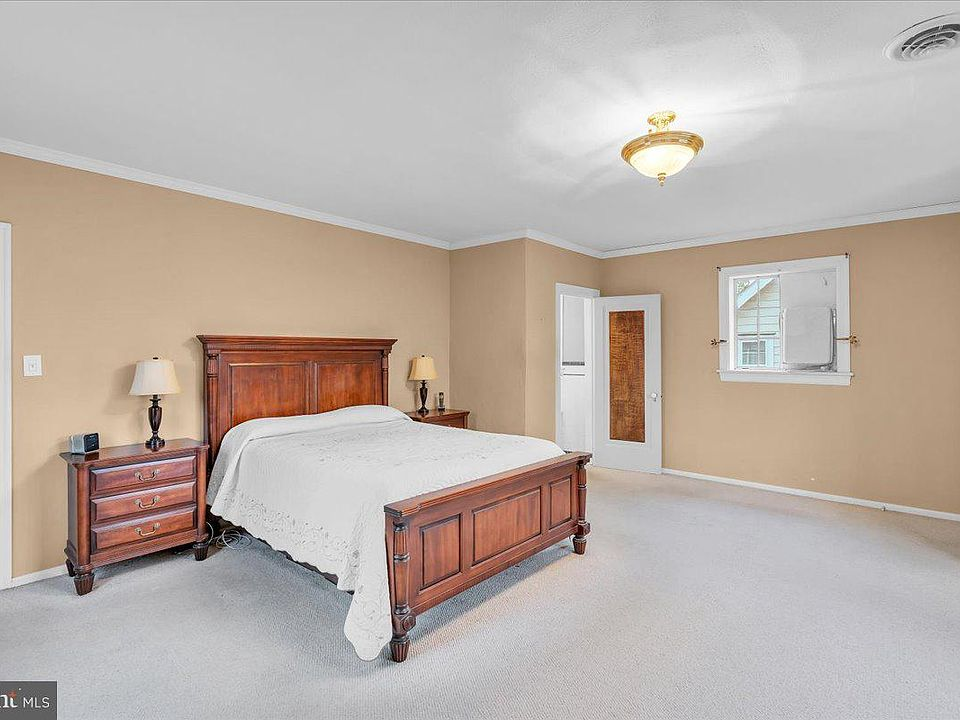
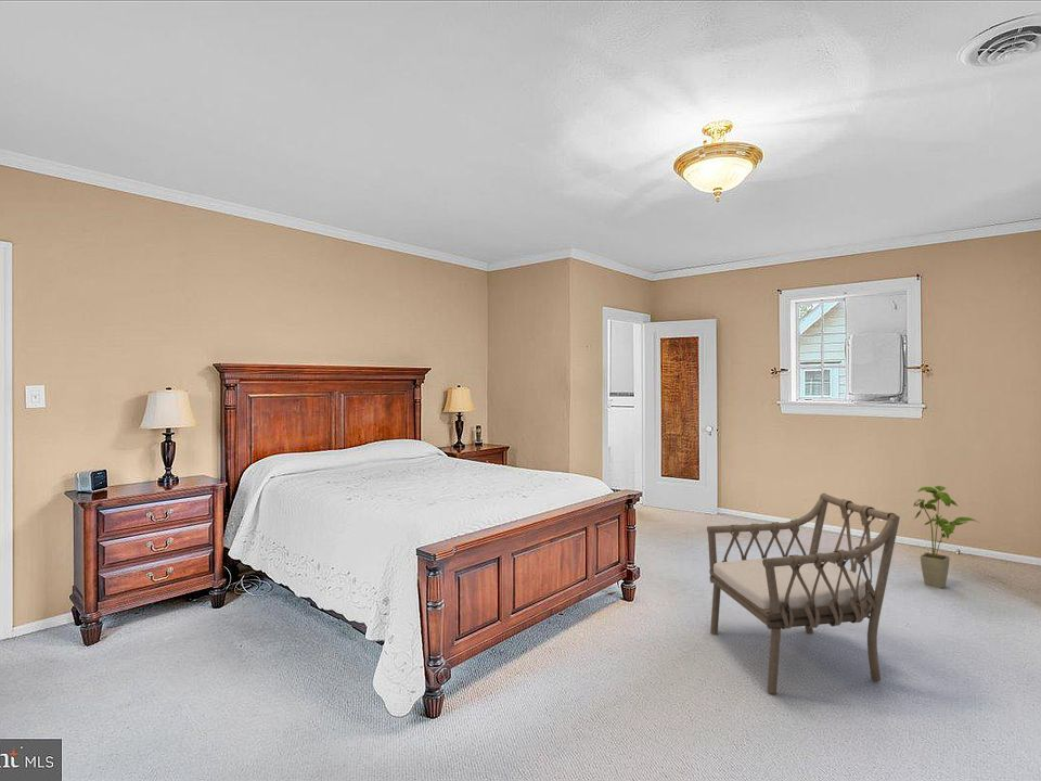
+ armchair [706,492,901,695]
+ house plant [912,485,981,589]
